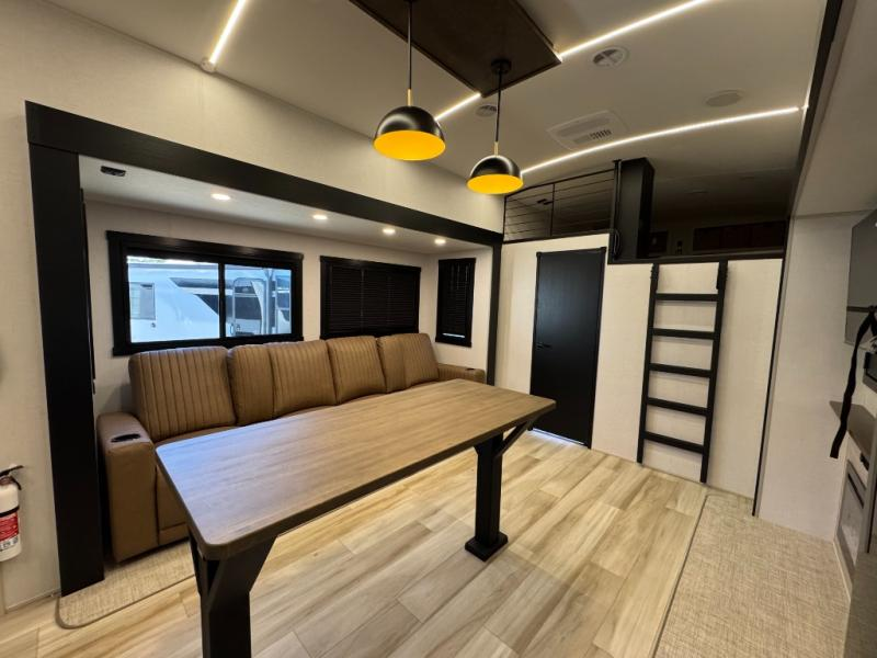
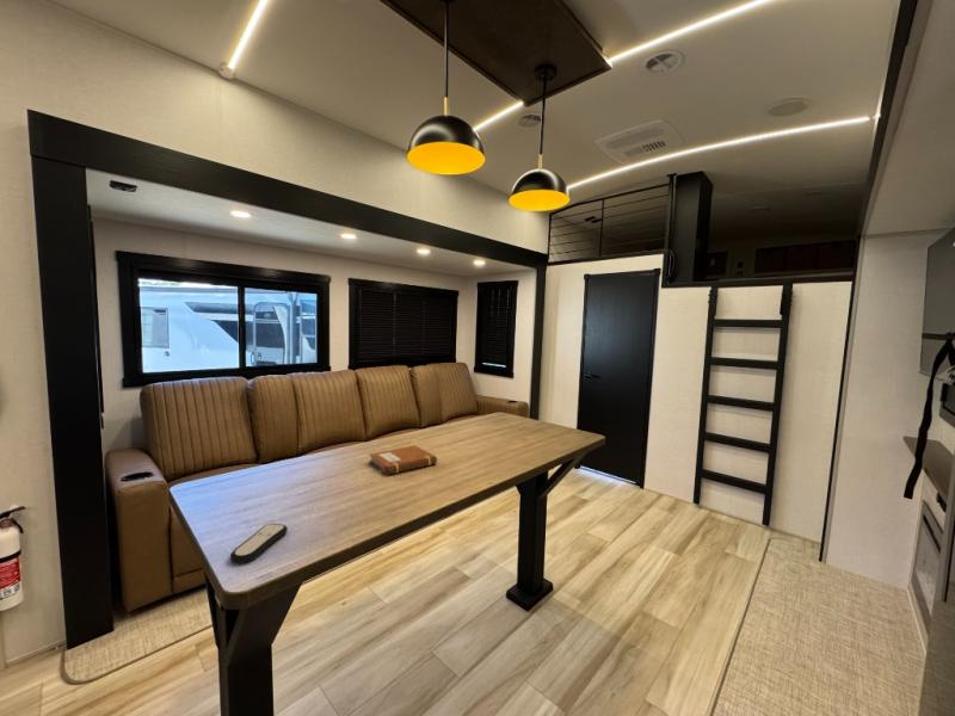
+ remote control [229,523,289,564]
+ notebook [368,444,438,476]
